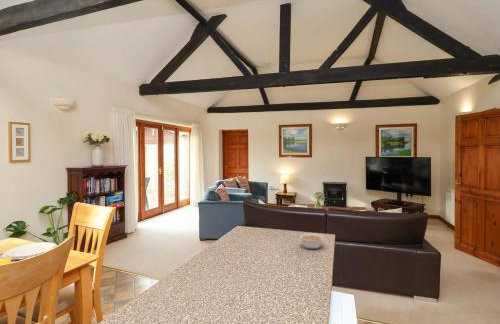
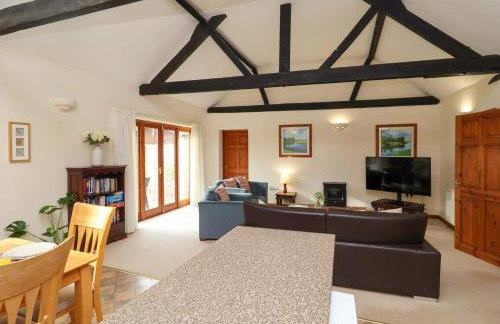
- legume [298,232,325,250]
